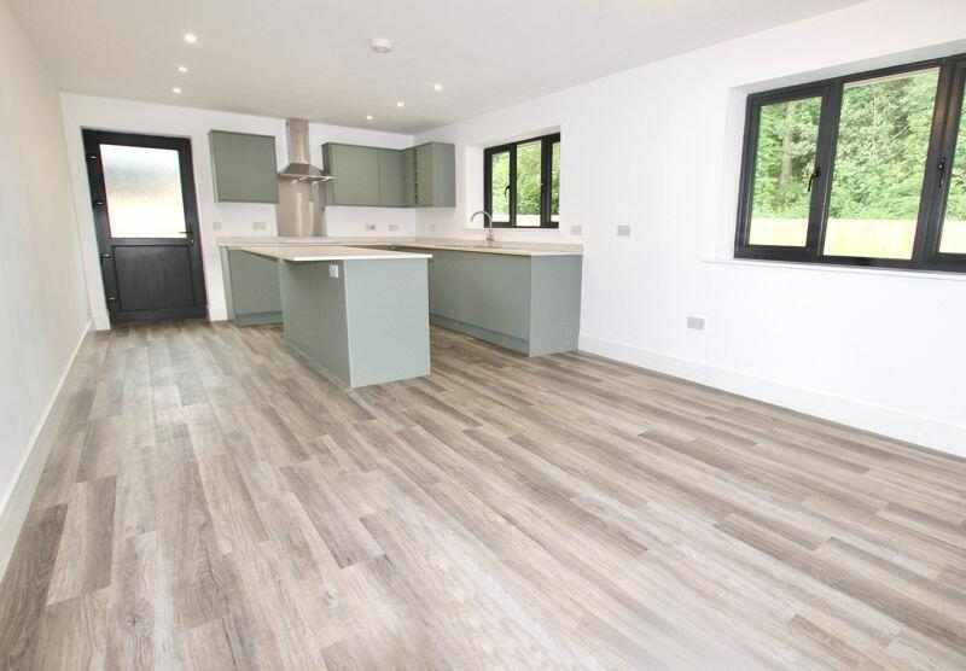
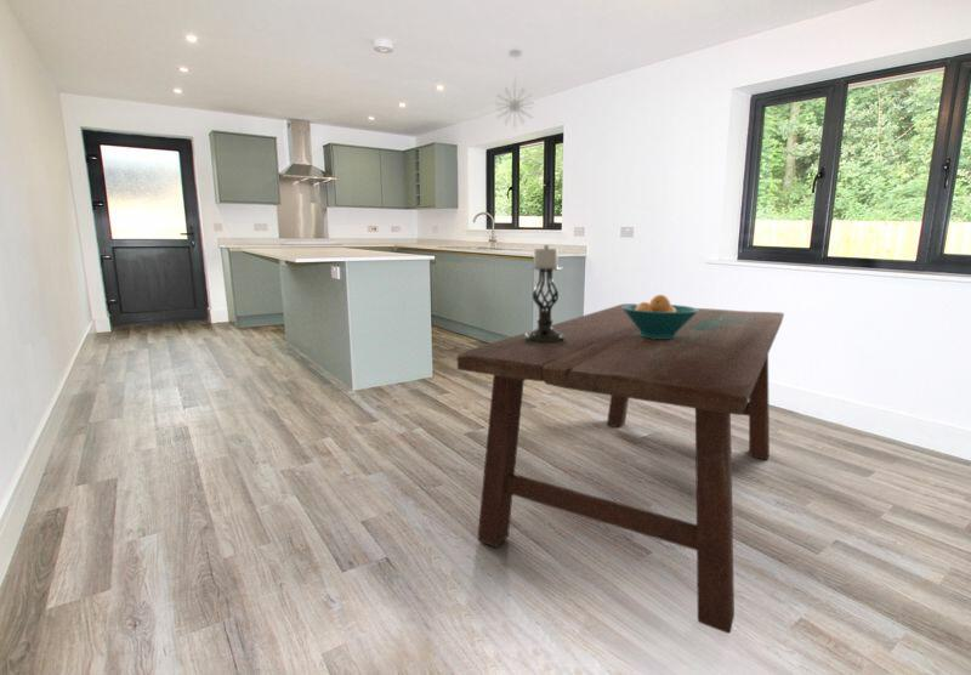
+ candle holder [524,244,564,345]
+ fruit bowl [621,294,698,339]
+ pendant light [495,49,534,129]
+ dining table [456,302,785,635]
